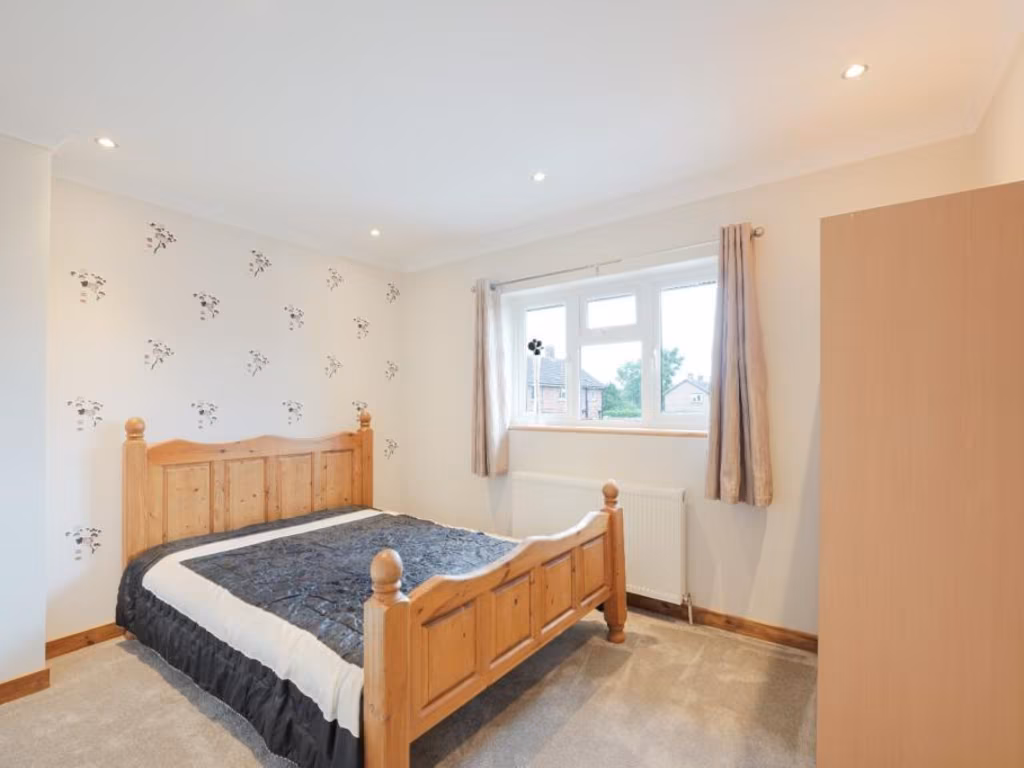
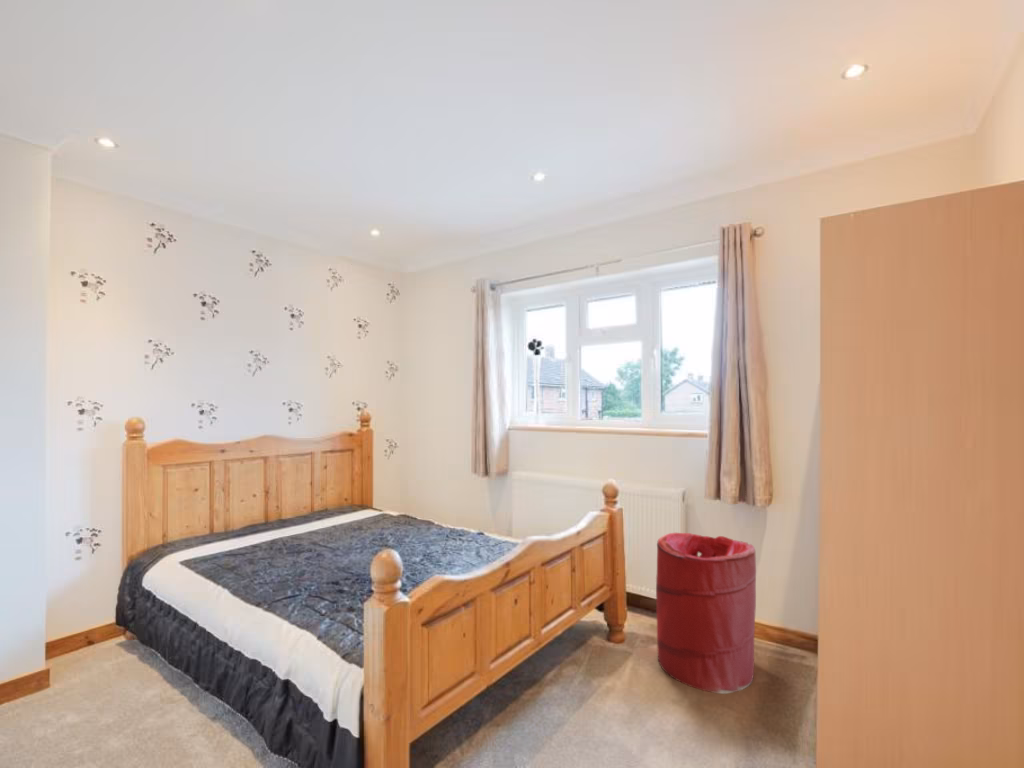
+ laundry hamper [655,532,757,695]
